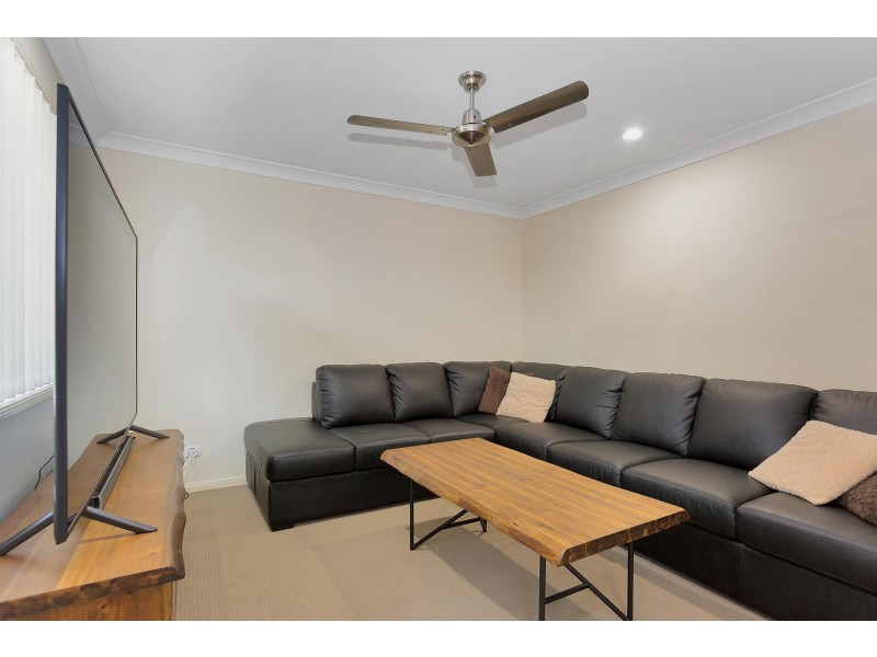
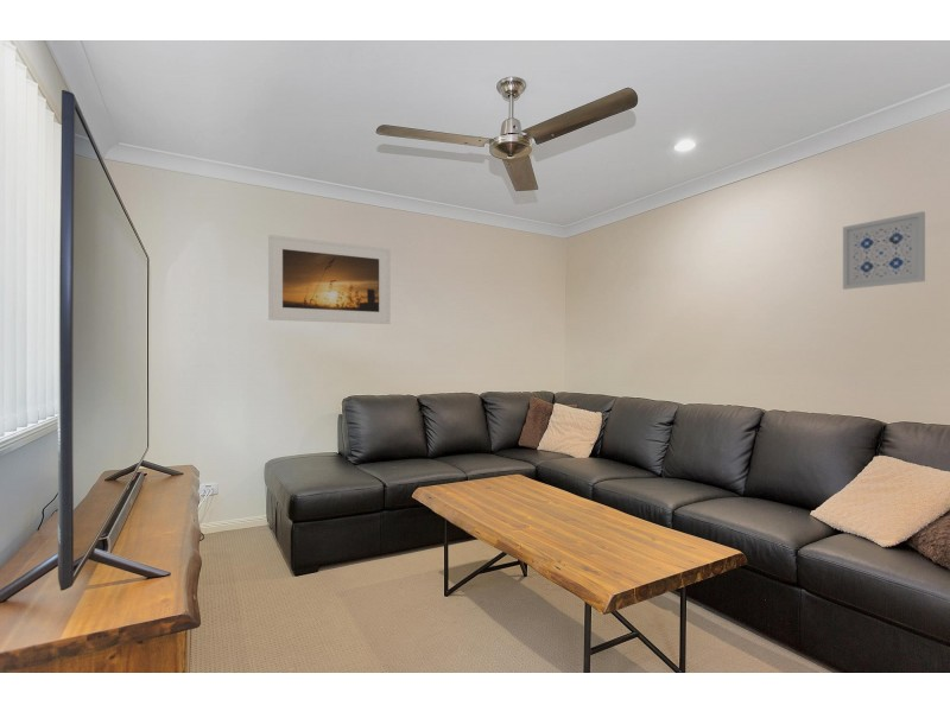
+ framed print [267,234,392,325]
+ wall art [842,210,926,291]
